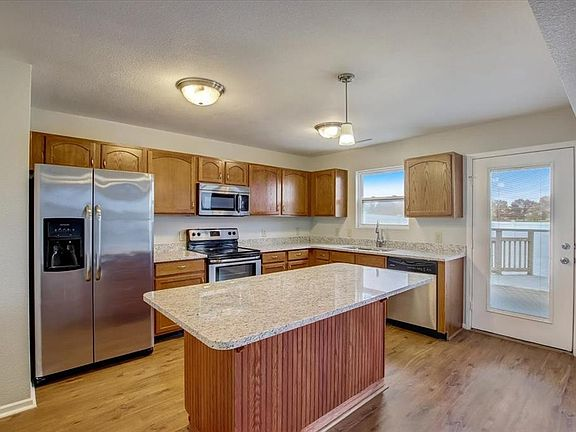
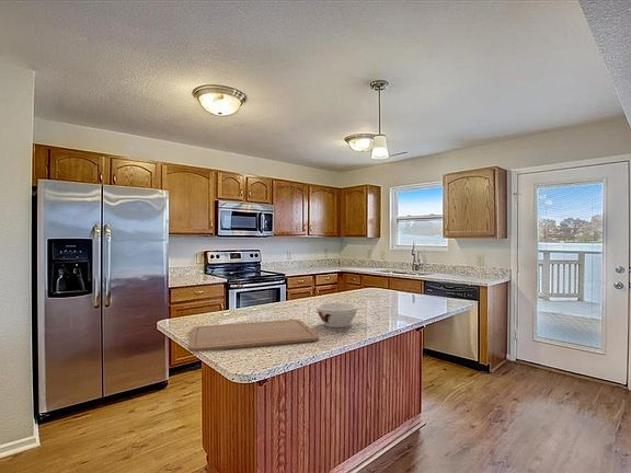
+ chopping board [187,319,320,353]
+ bowl [314,301,359,328]
